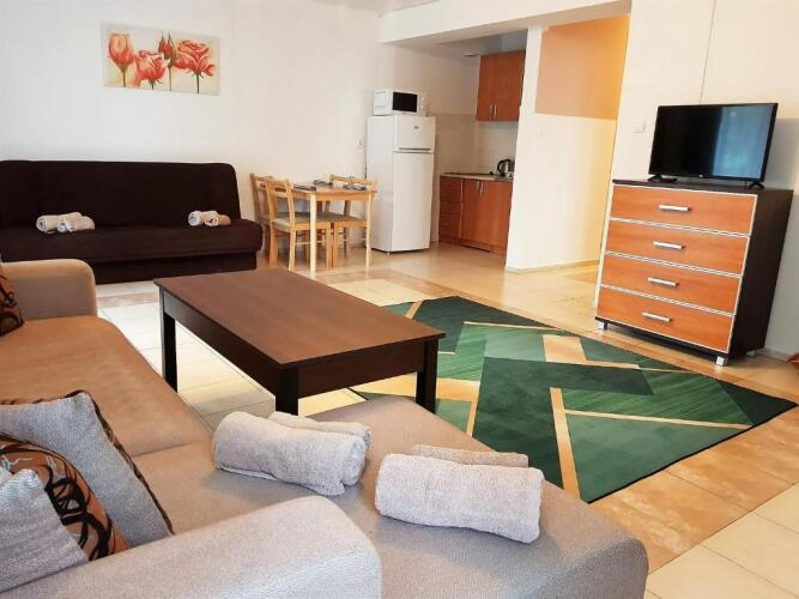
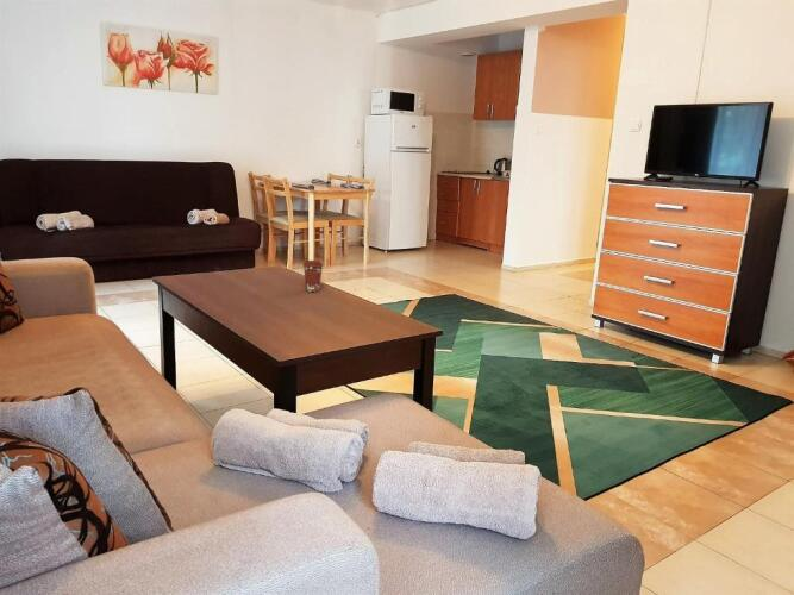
+ coffee cup [301,259,324,293]
